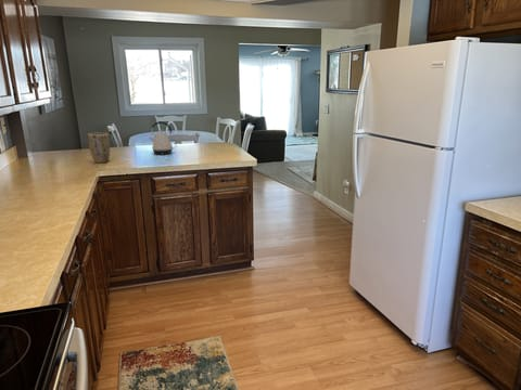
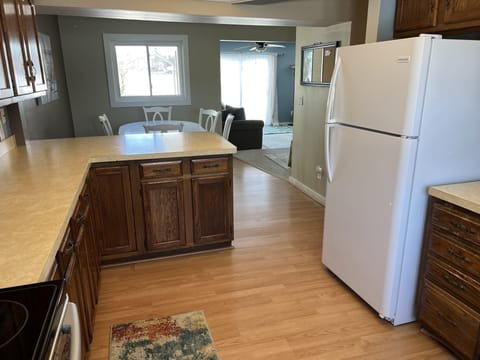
- kettle [148,120,176,156]
- plant pot [87,132,111,164]
